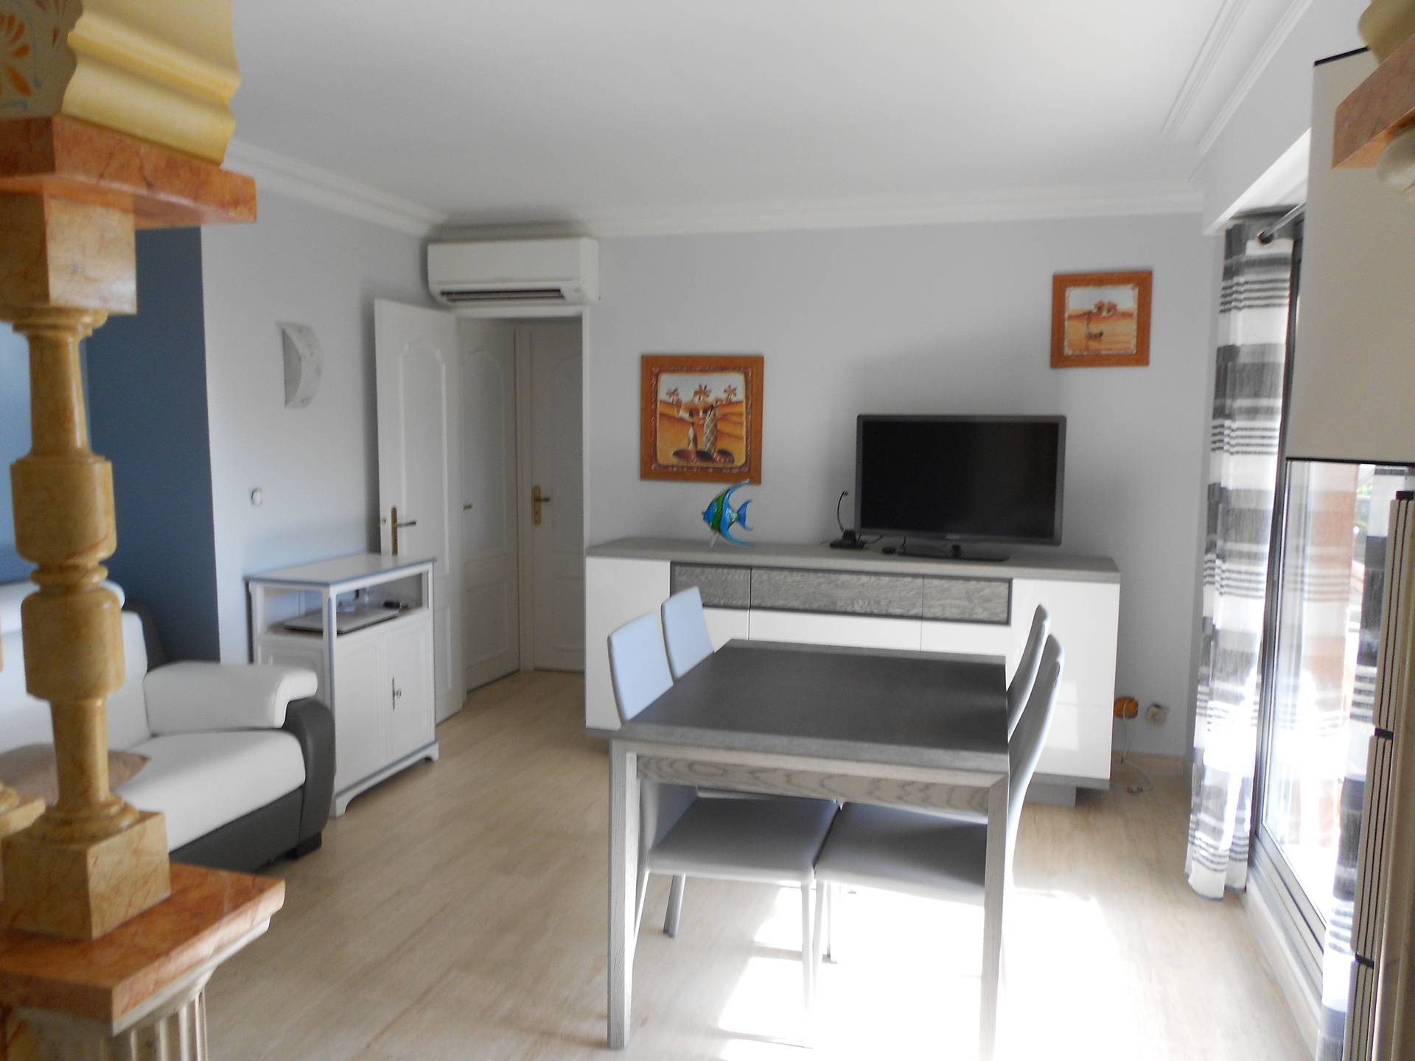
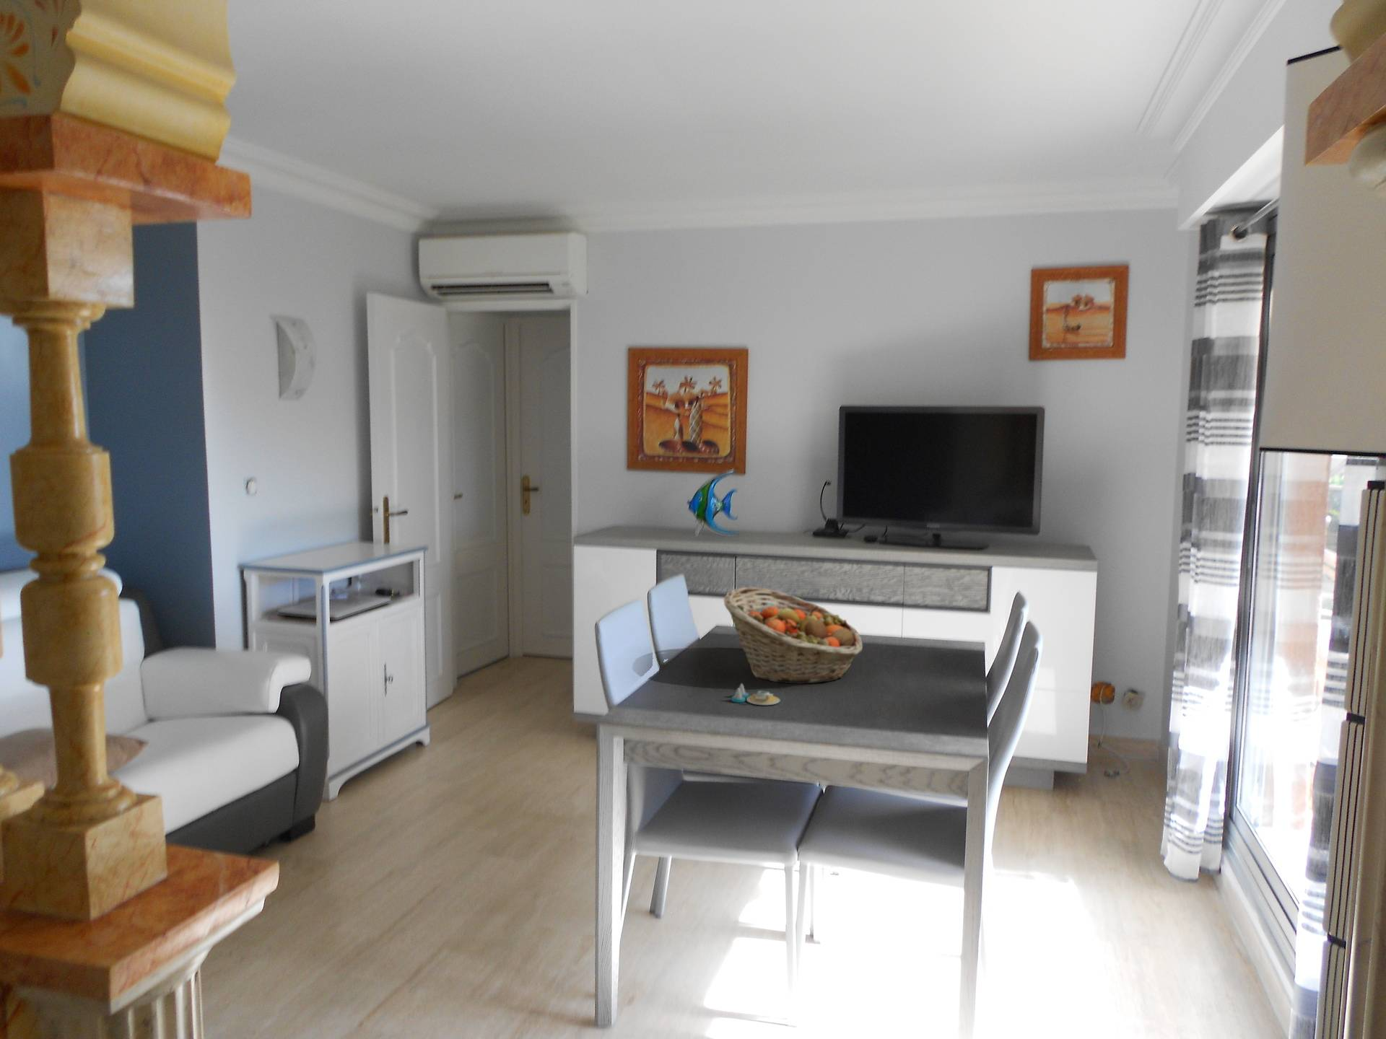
+ fruit basket [722,586,863,684]
+ salt and pepper shaker set [730,682,780,706]
